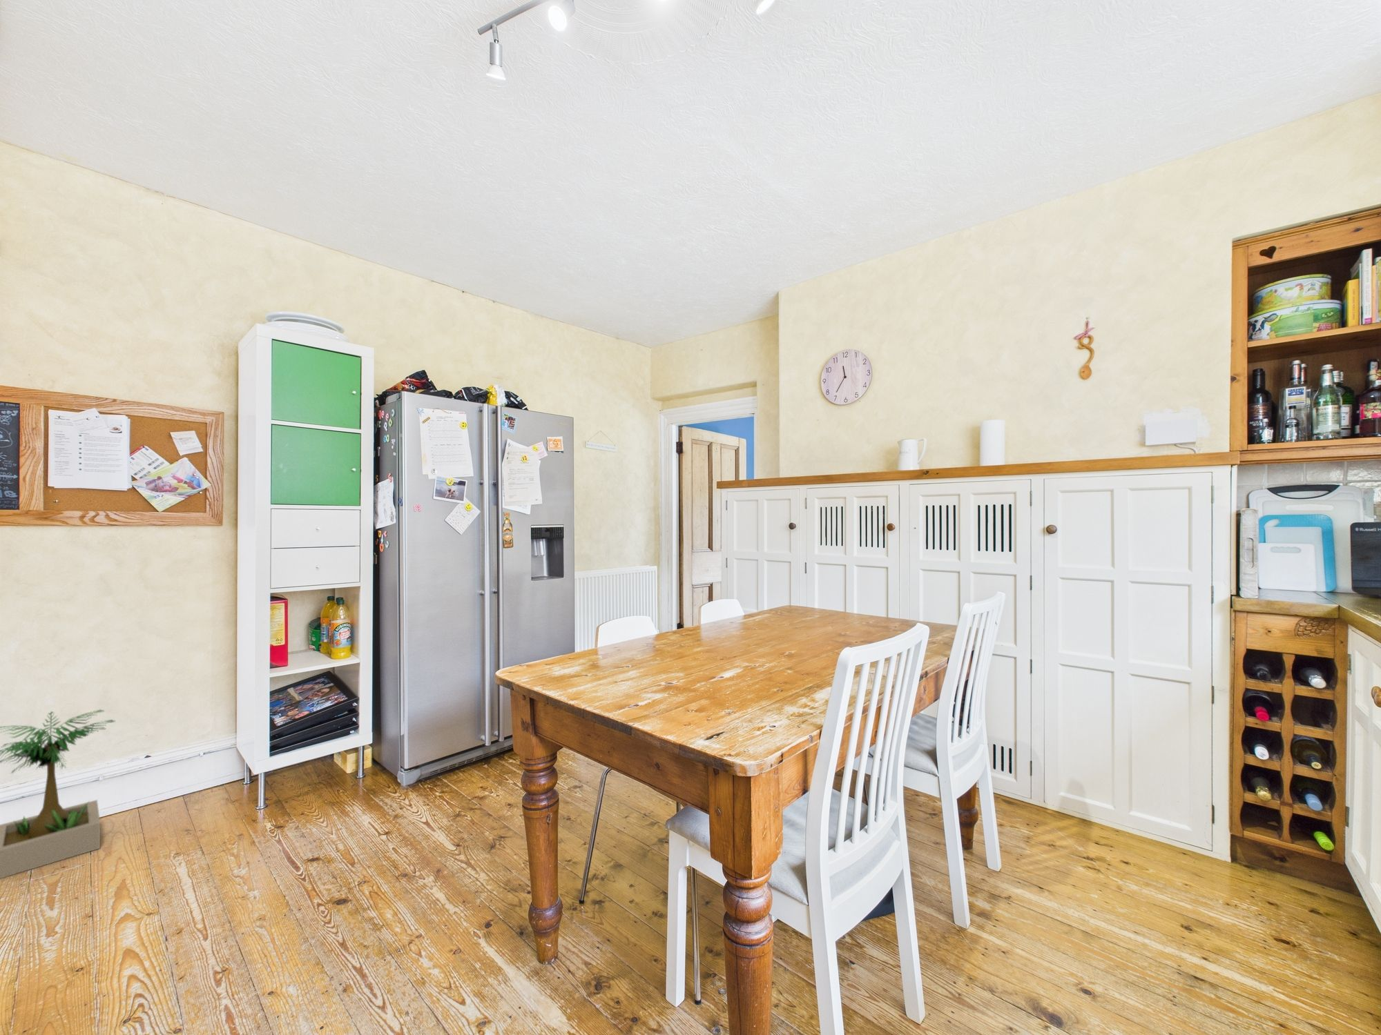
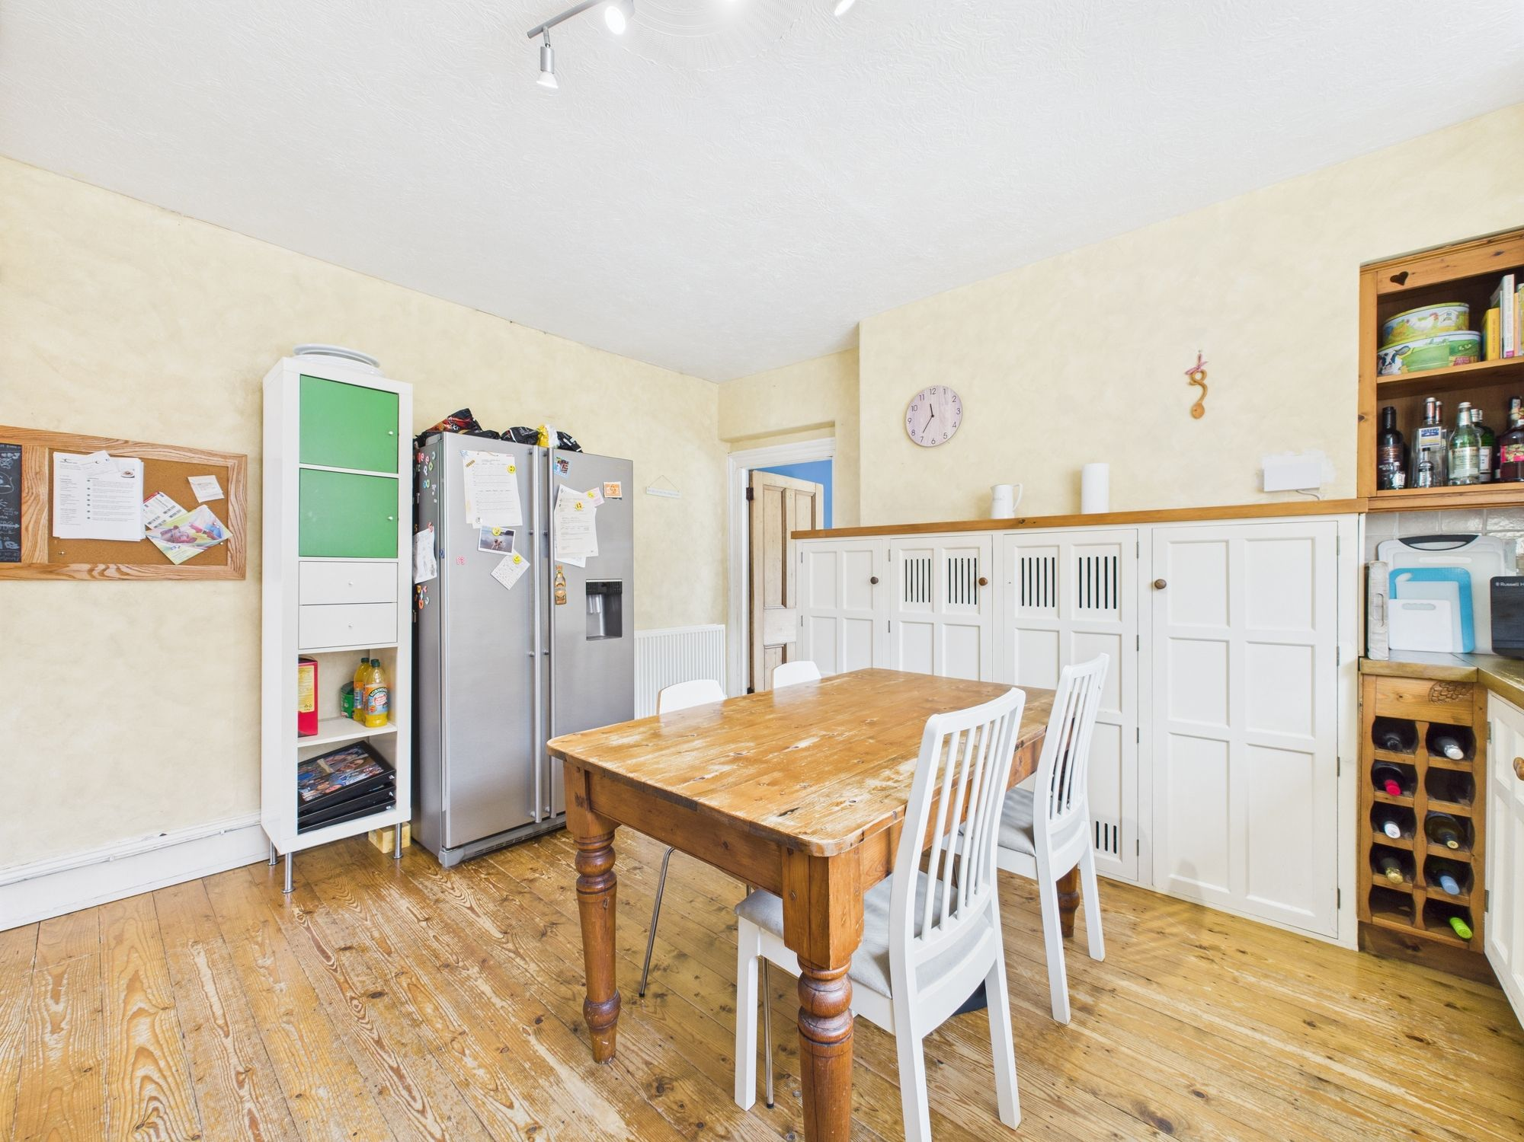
- potted plant [0,709,116,880]
